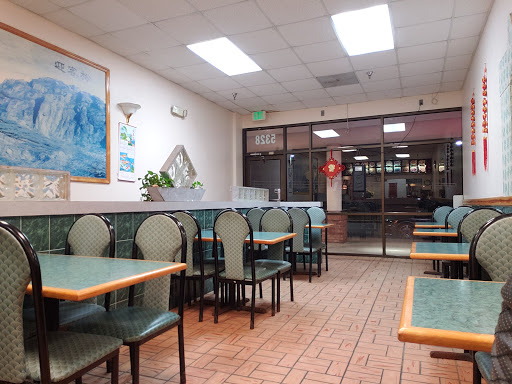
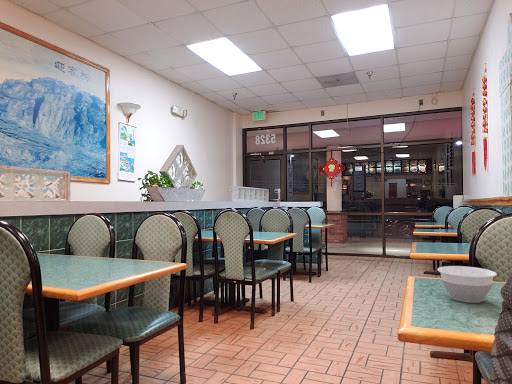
+ bowl [436,265,498,304]
